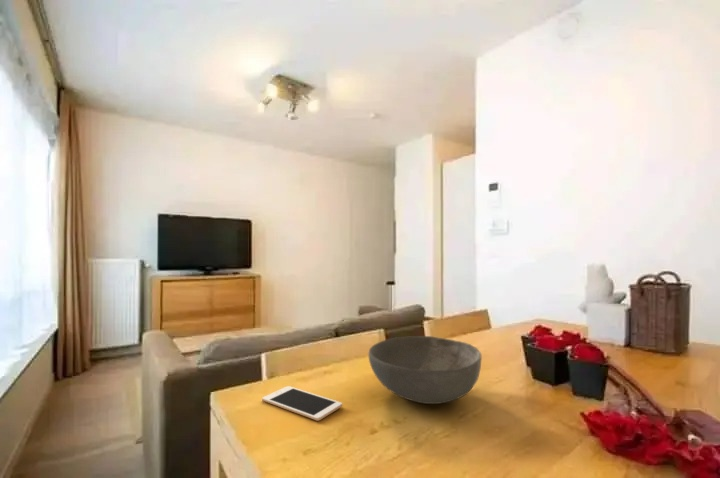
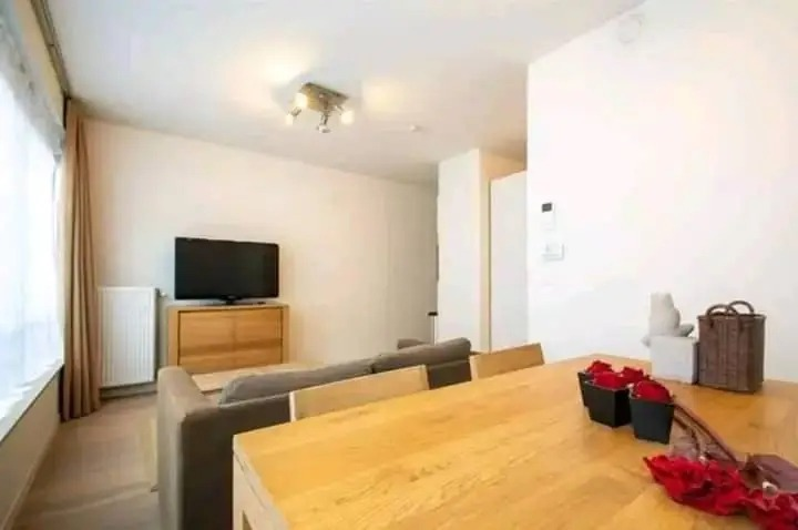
- bowl [367,335,483,405]
- cell phone [261,385,343,422]
